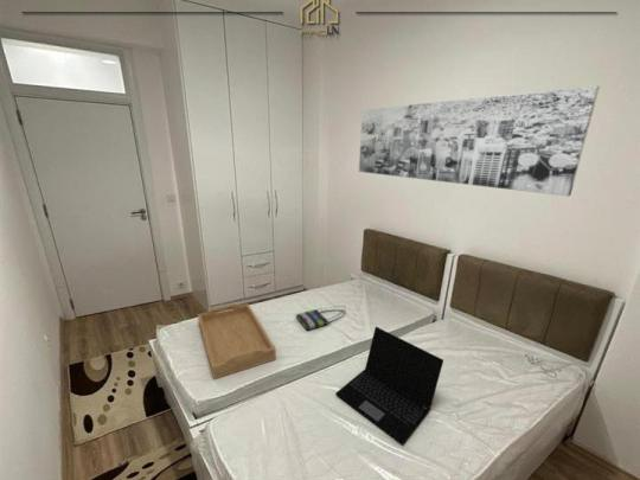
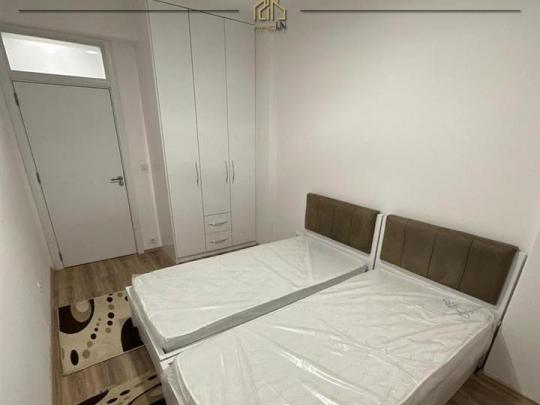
- wall art [358,84,601,198]
- tote bag [295,305,347,332]
- laptop [334,326,444,446]
- serving tray [197,302,277,380]
